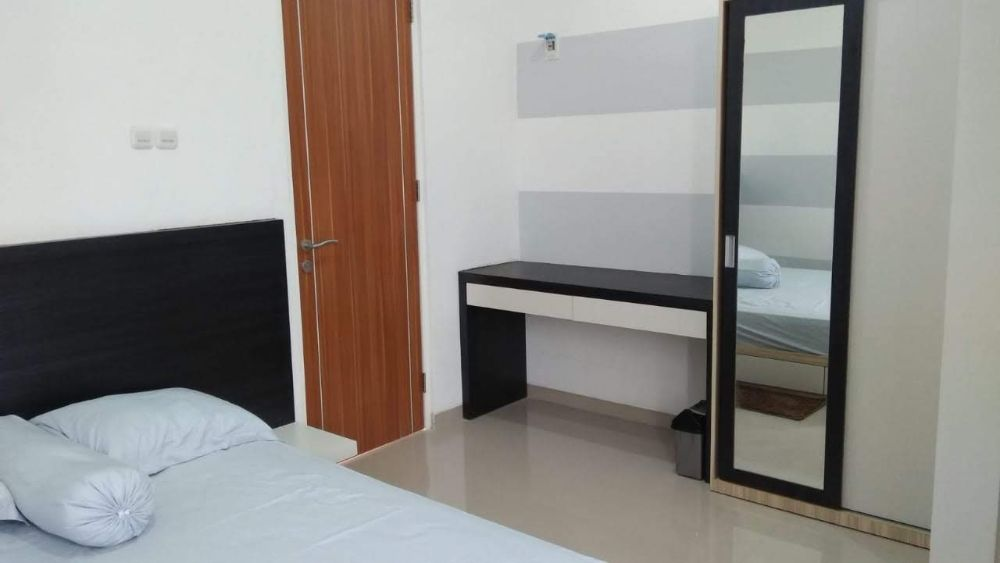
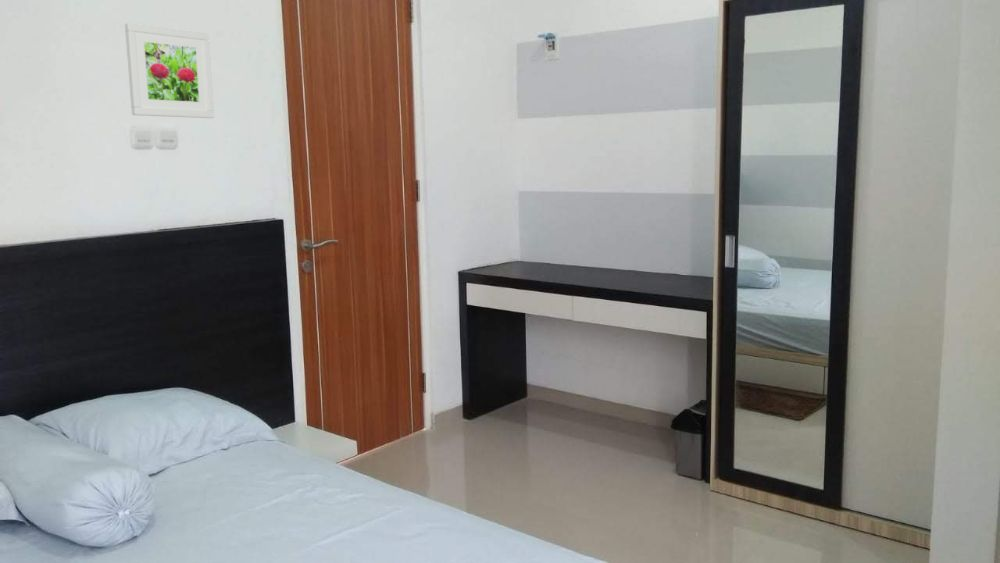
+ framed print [124,22,215,119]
